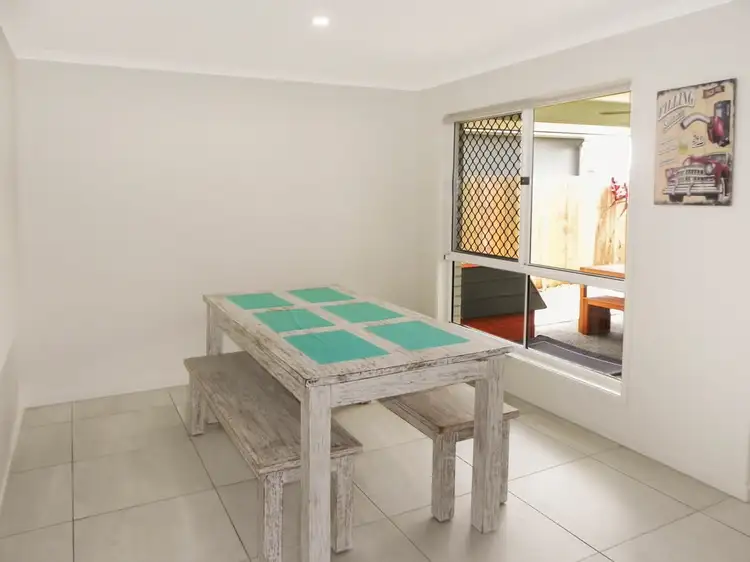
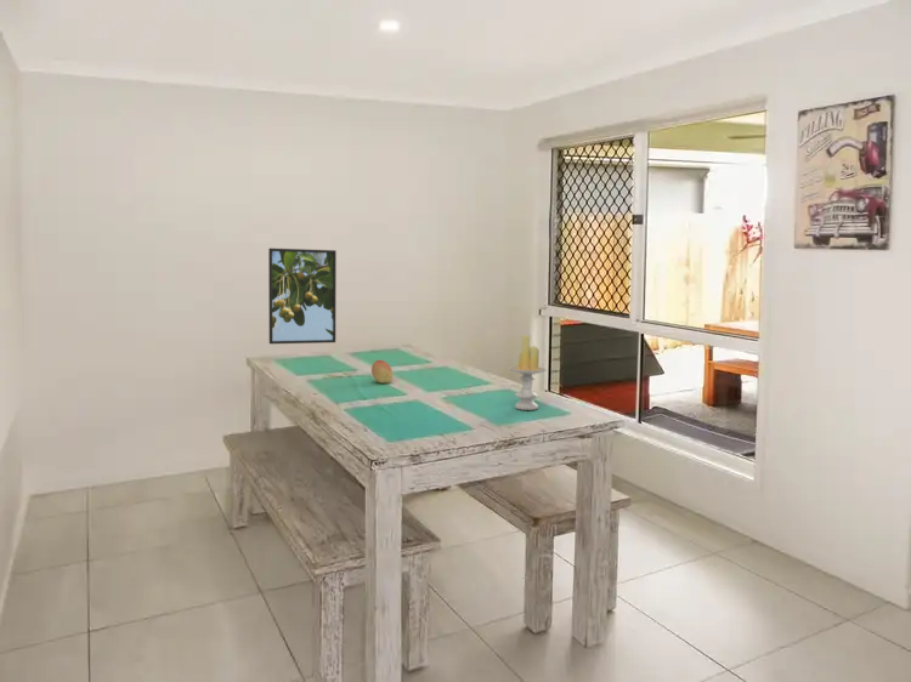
+ fruit [370,359,394,385]
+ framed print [267,248,338,345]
+ candle [508,334,548,411]
